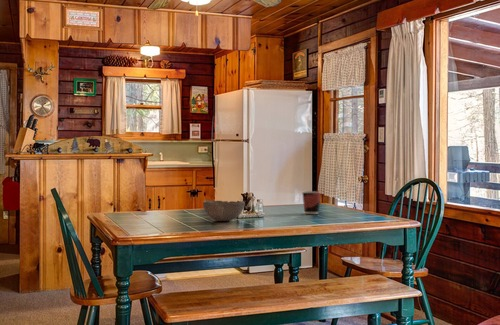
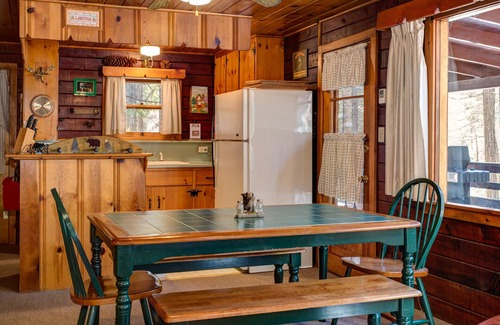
- bowl [202,200,246,222]
- cup [301,190,322,215]
